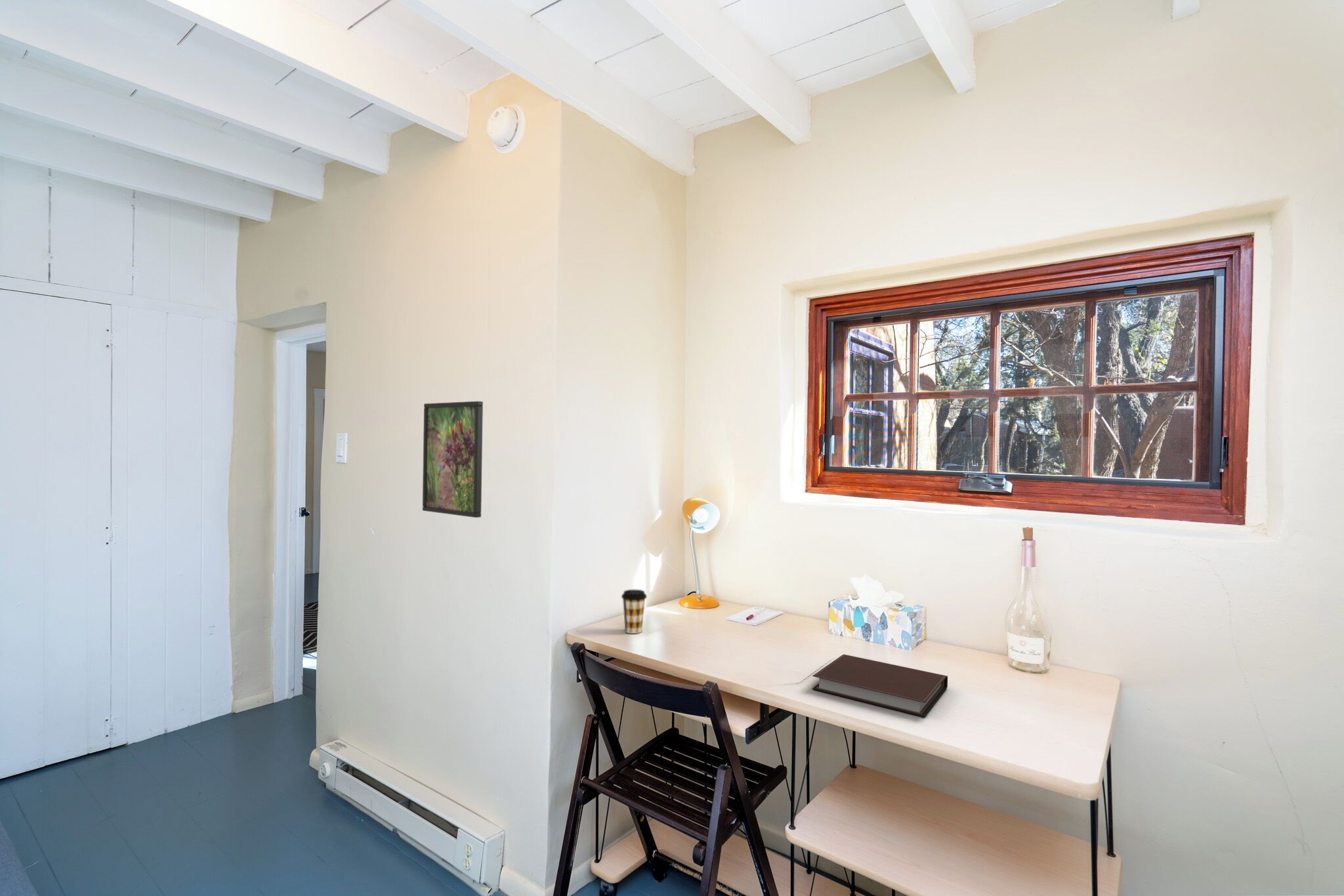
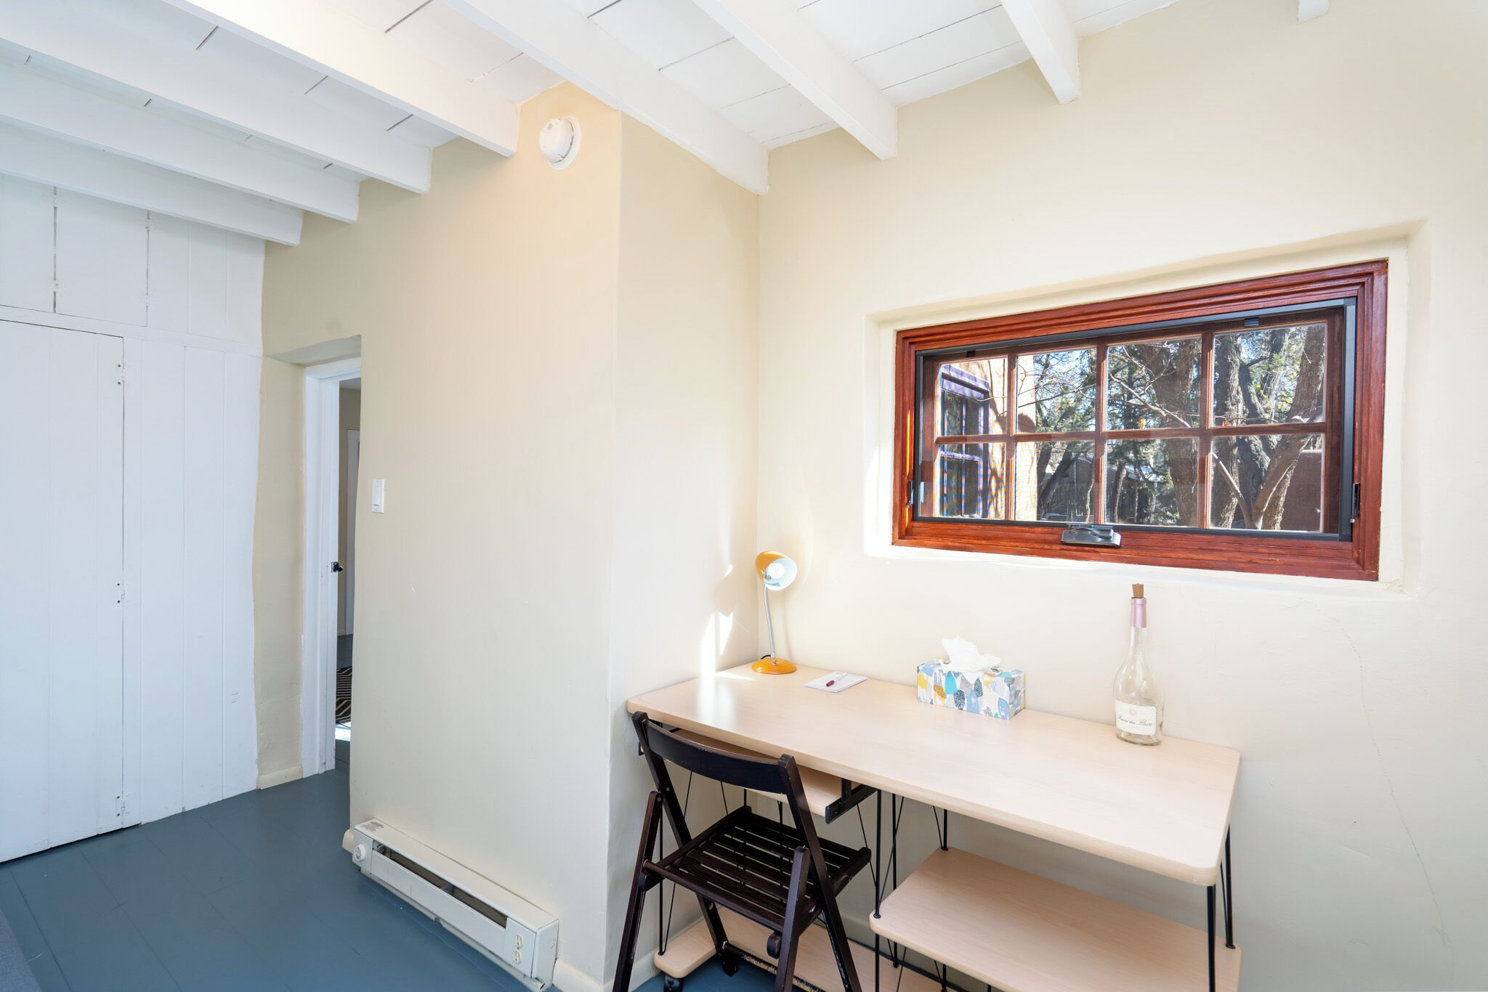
- notebook [812,654,948,718]
- coffee cup [621,589,648,634]
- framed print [422,401,484,518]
